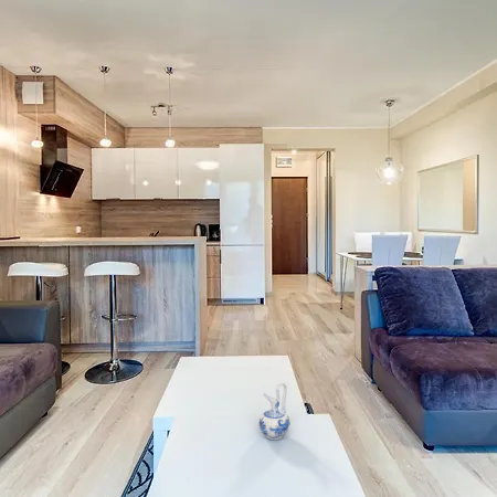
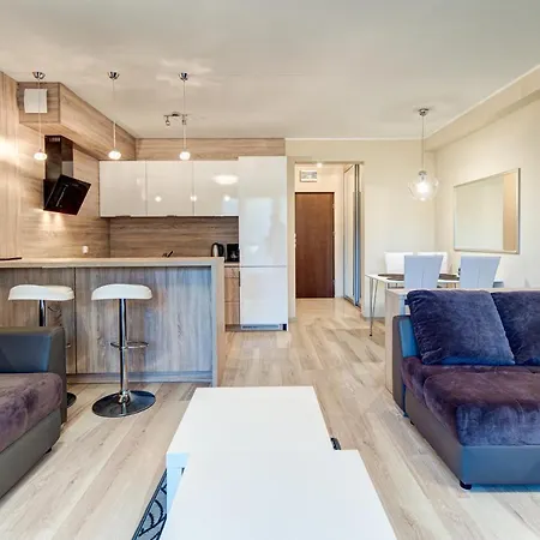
- ceramic pitcher [258,382,290,441]
